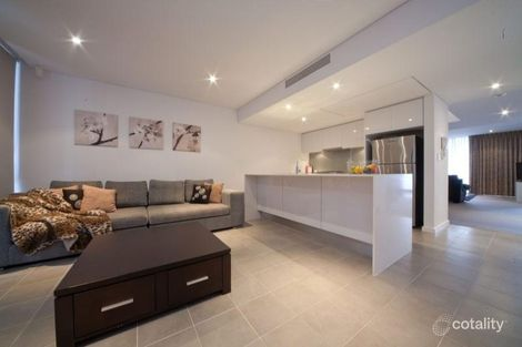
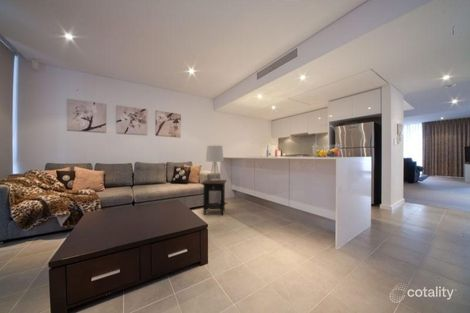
+ lamp [205,144,225,182]
+ side table [201,179,228,216]
